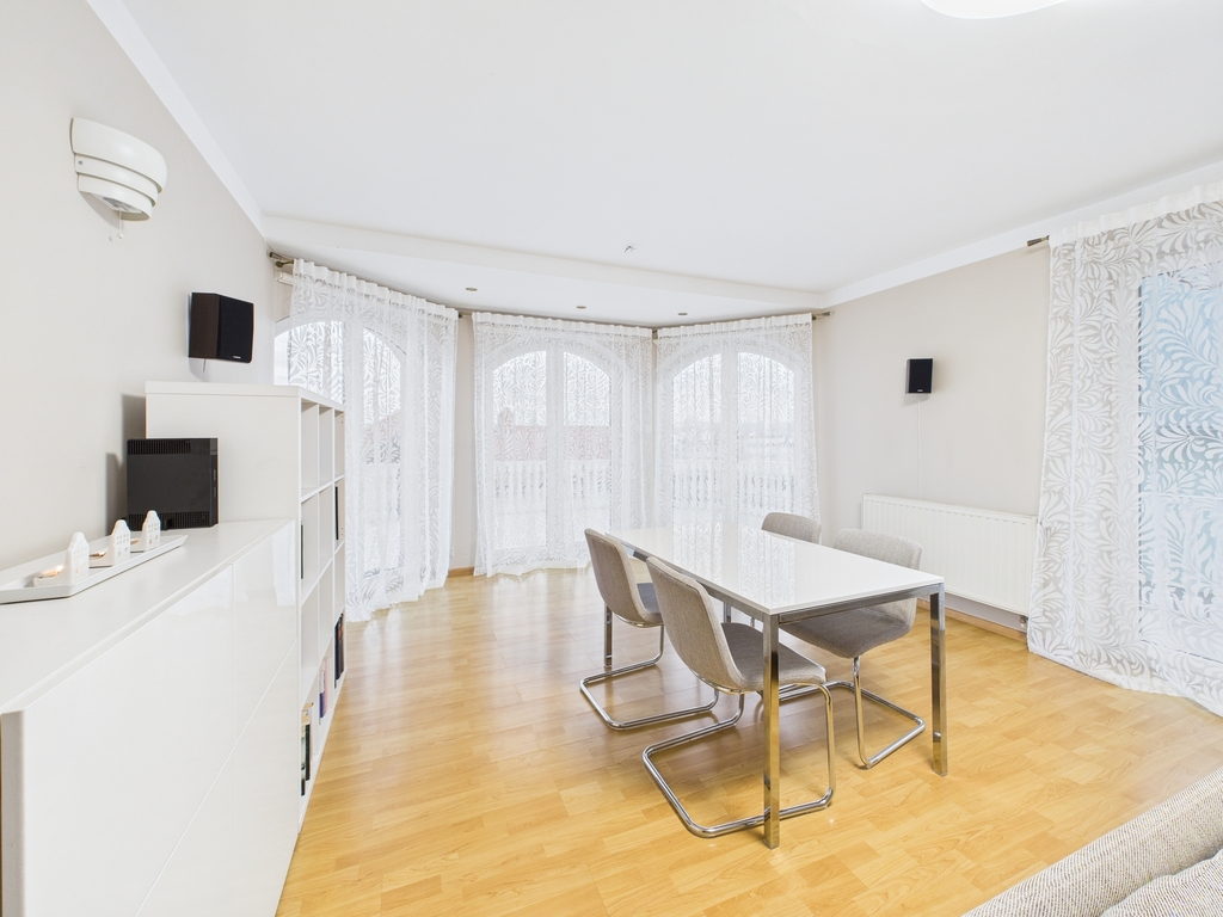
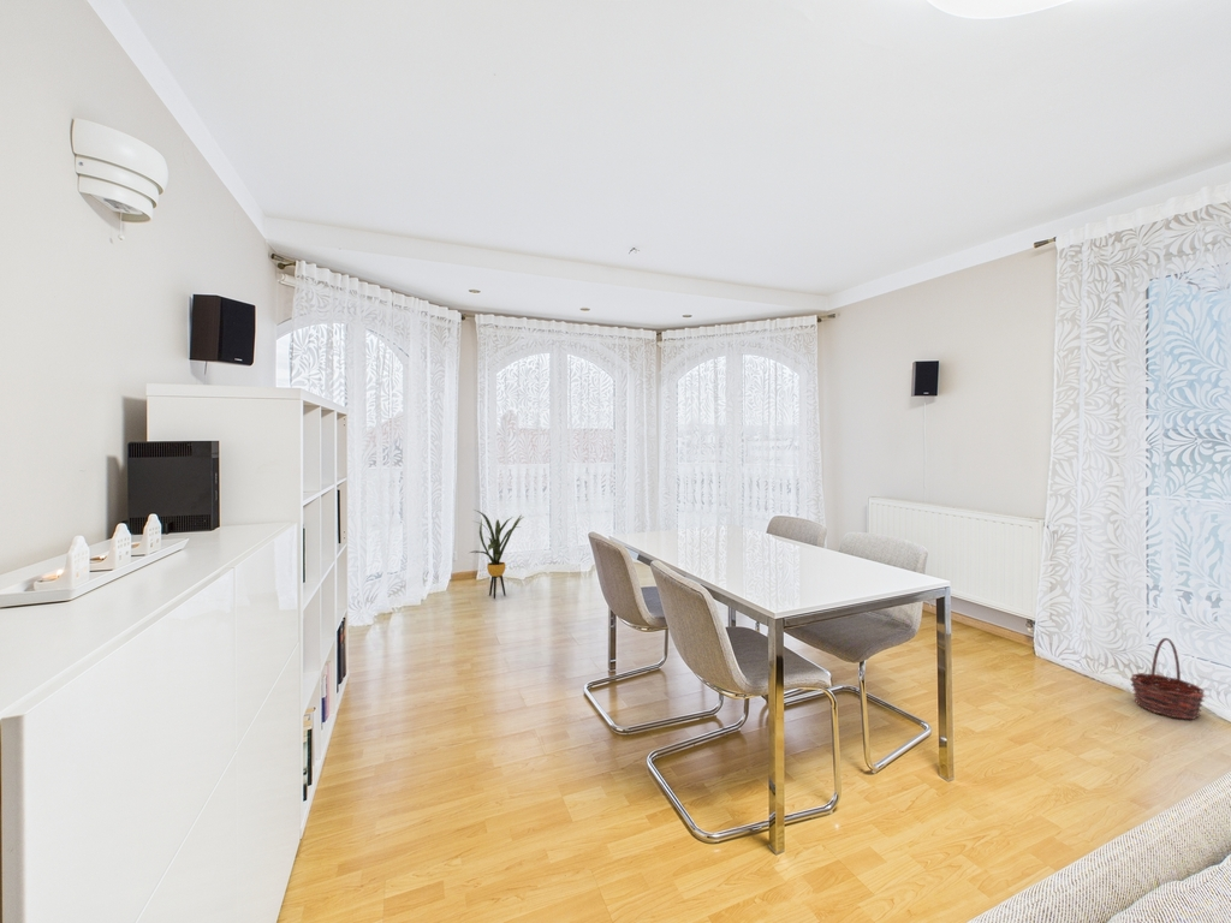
+ house plant [466,508,525,600]
+ basket [1129,637,1206,720]
